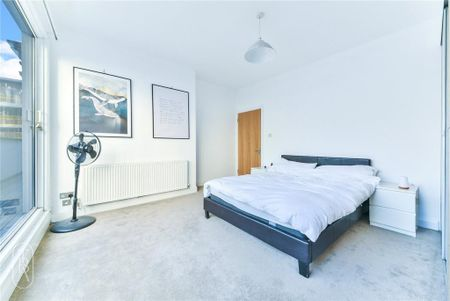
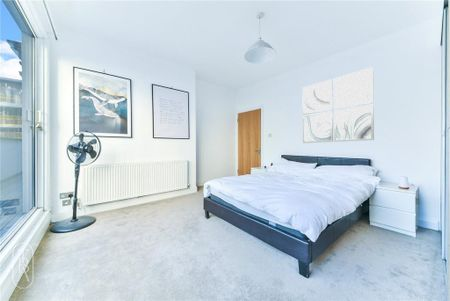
+ wall art [301,66,375,144]
